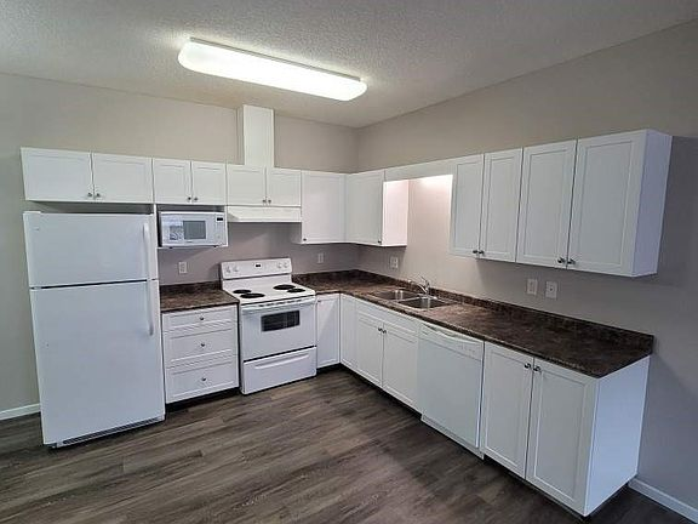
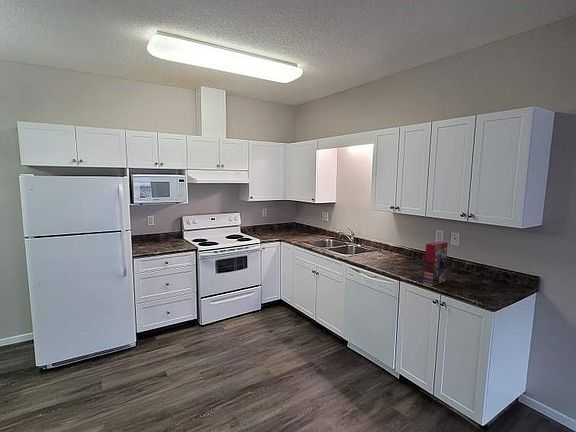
+ cereal box [423,240,448,287]
